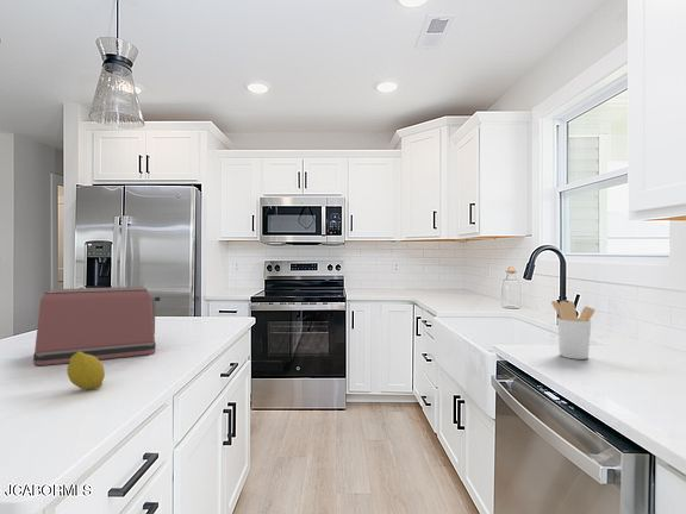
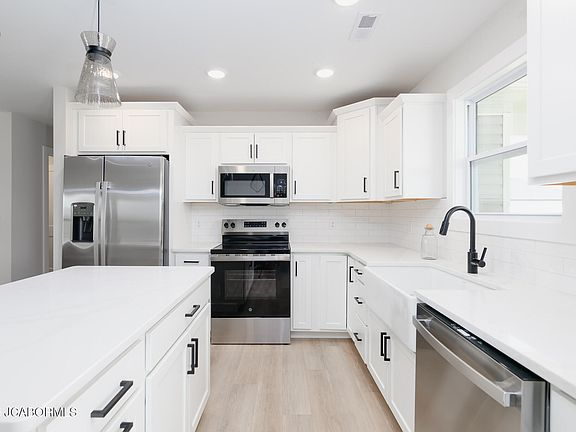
- fruit [67,352,106,390]
- toaster [32,286,161,366]
- utensil holder [550,300,595,361]
